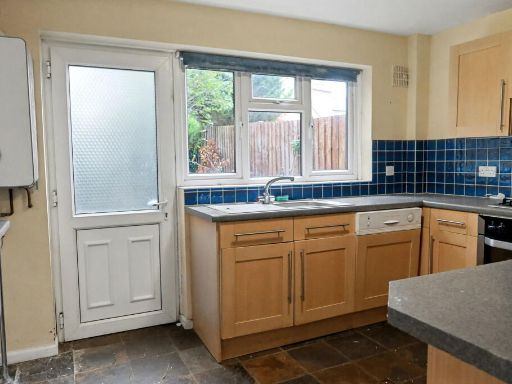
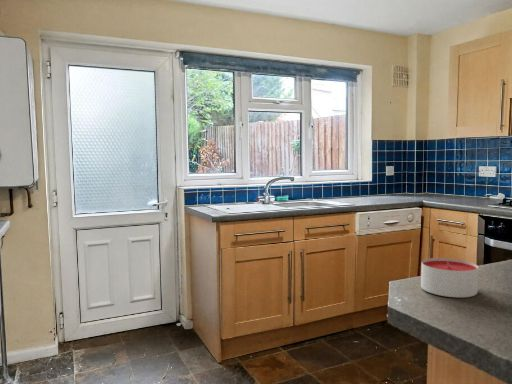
+ candle [420,257,479,298]
